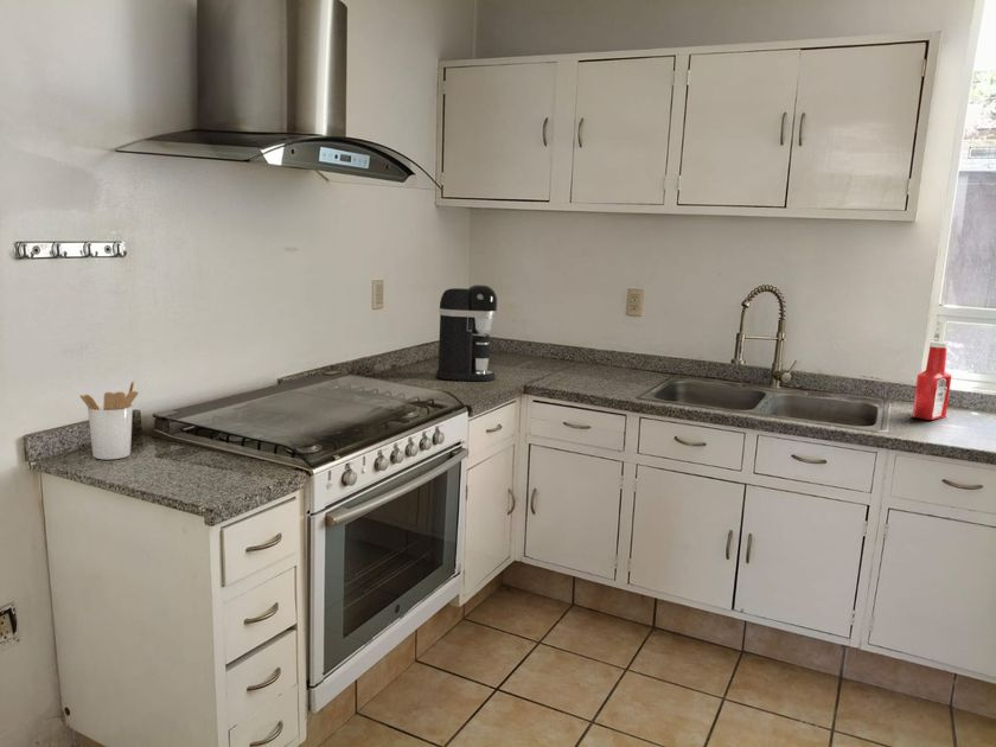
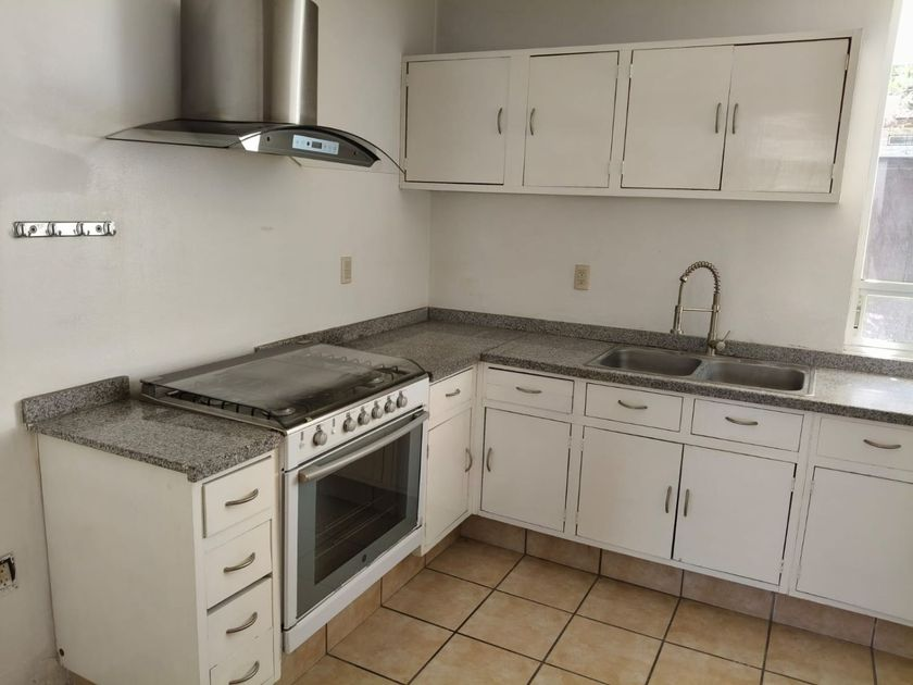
- utensil holder [79,379,139,460]
- coffee maker [434,283,498,382]
- soap bottle [911,340,952,421]
